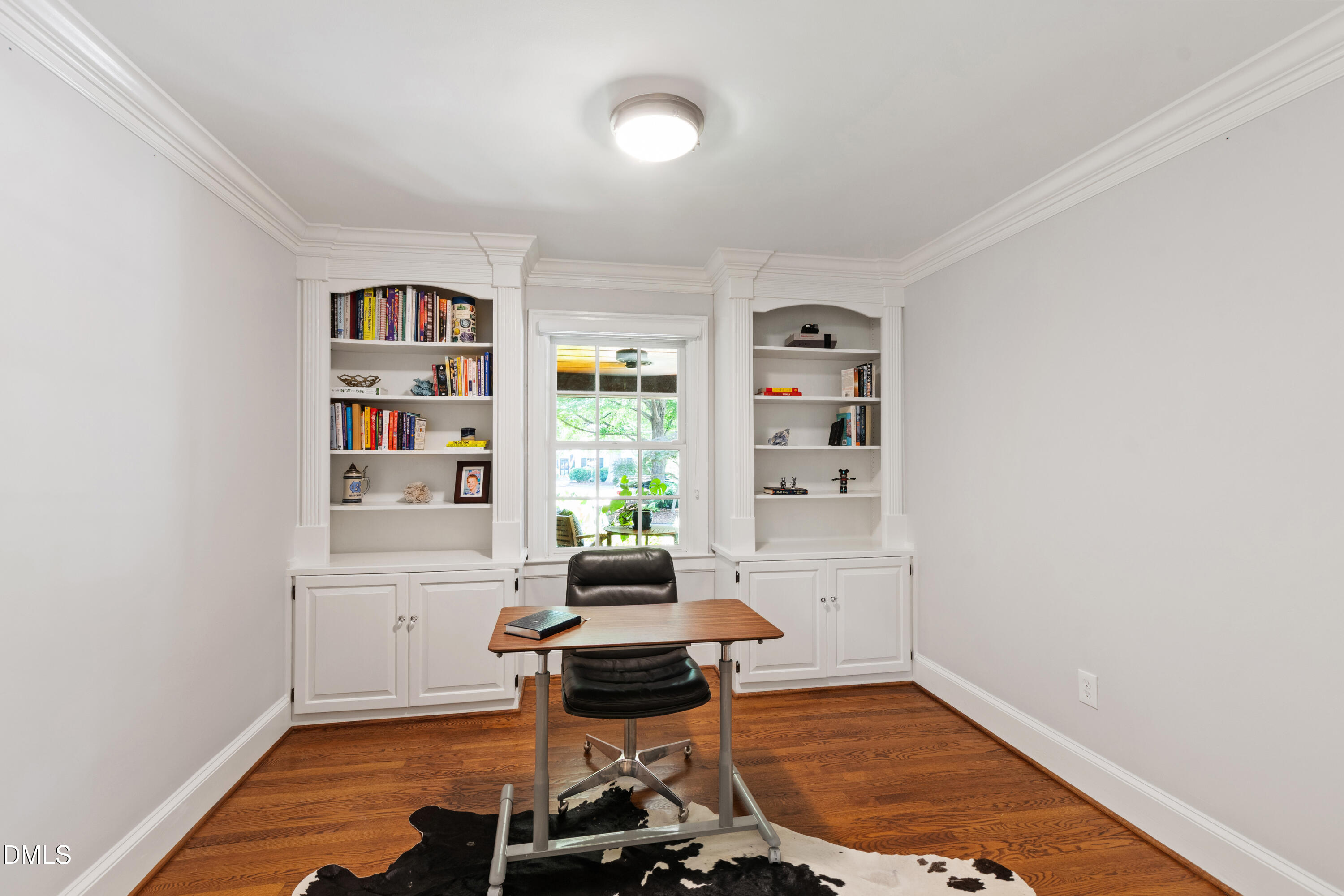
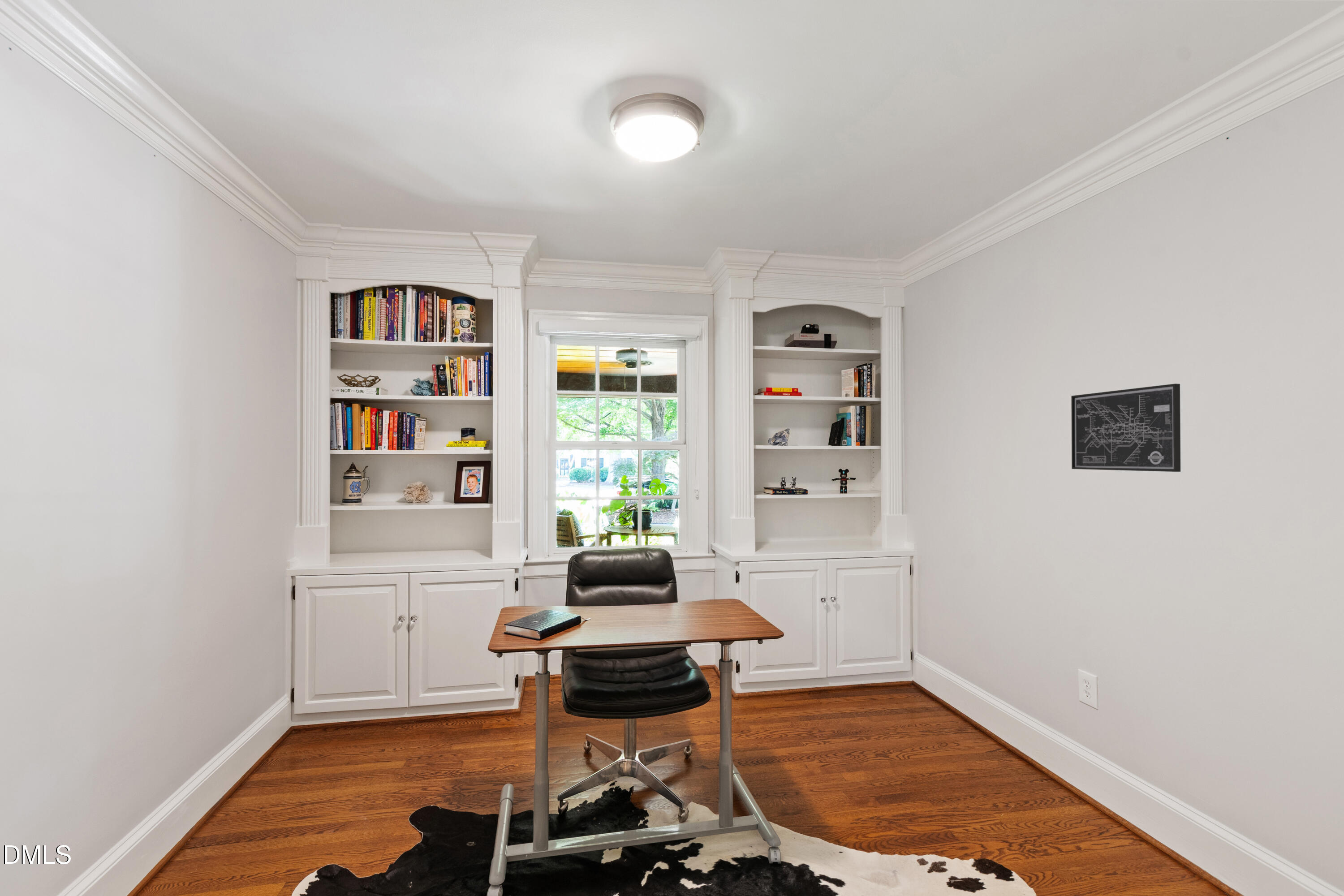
+ wall art [1071,383,1181,472]
